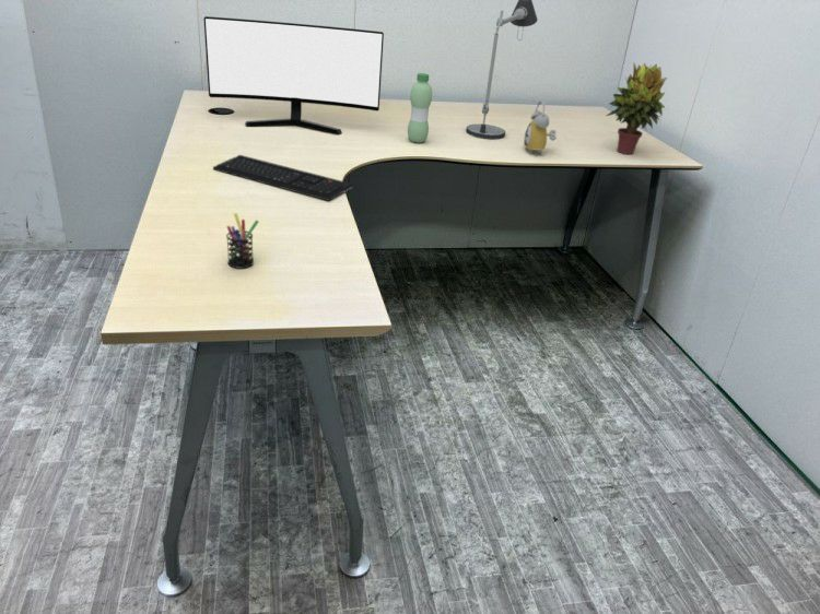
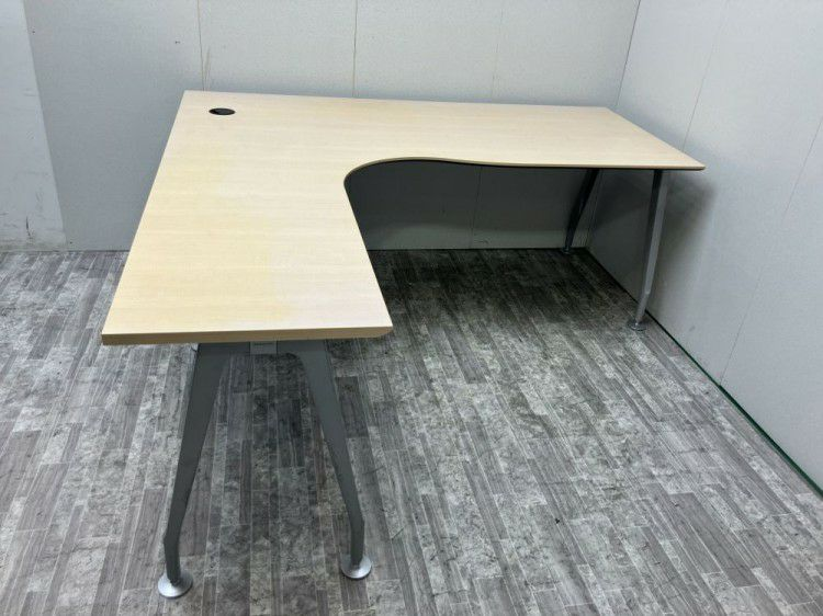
- potted plant [606,61,668,155]
- alarm clock [523,99,558,157]
- monitor [203,15,385,134]
- desk lamp [465,0,539,140]
- pen holder [225,212,259,270]
- keyboard [212,154,353,202]
- water bottle [407,72,433,144]
